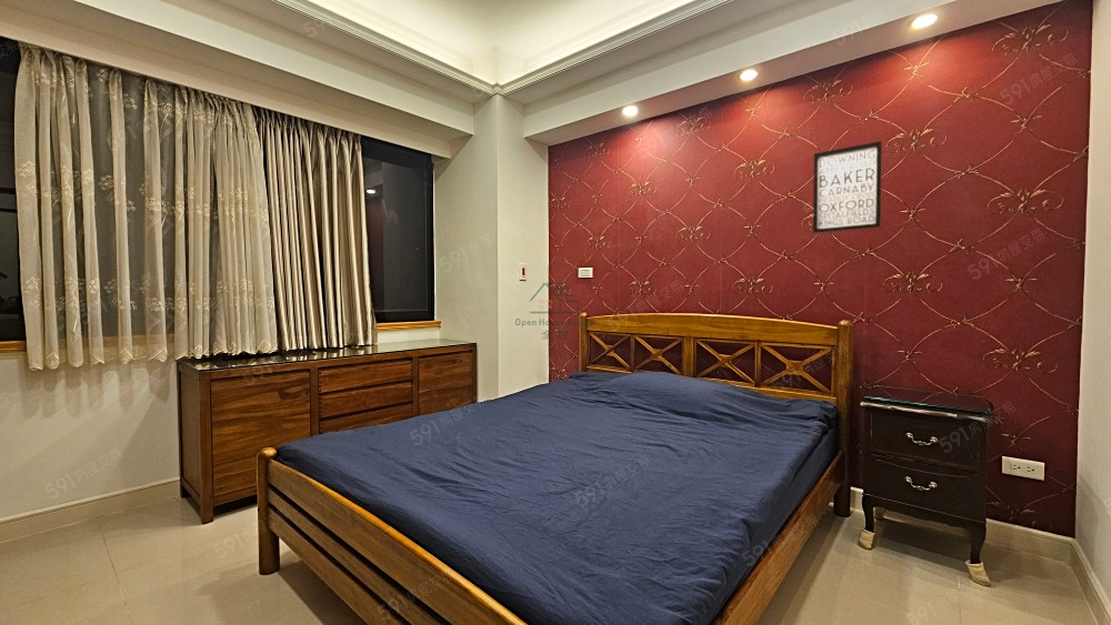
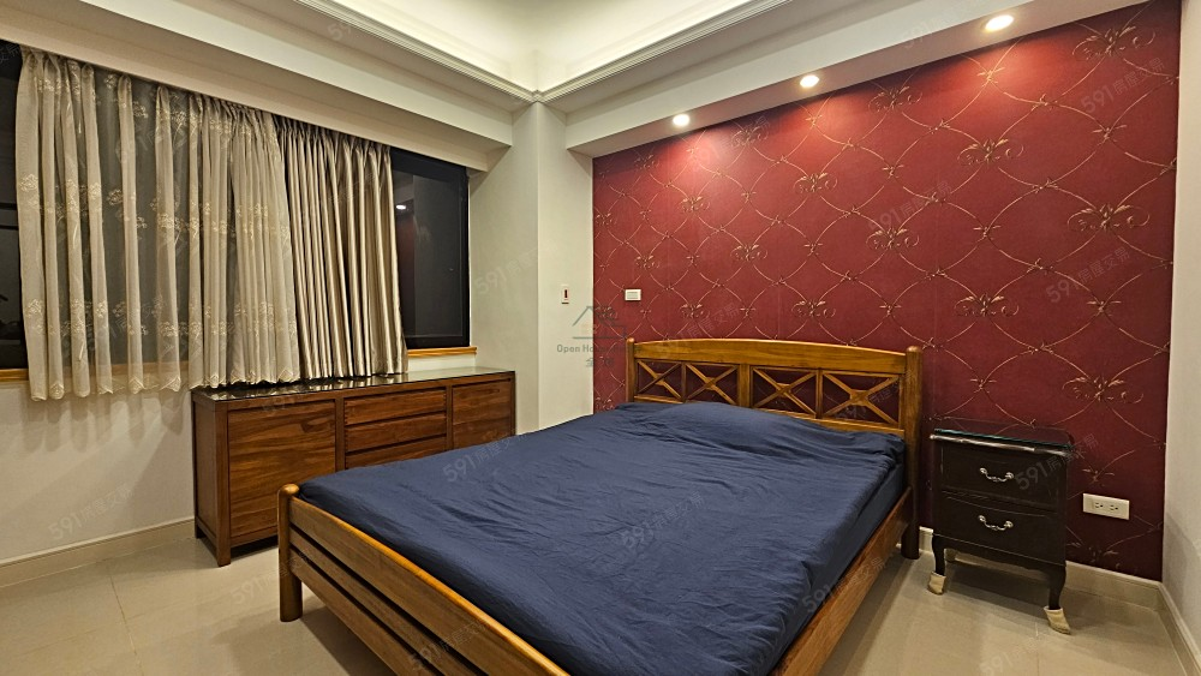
- wall art [812,140,883,234]
